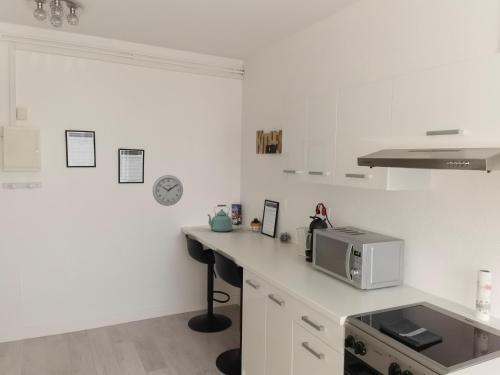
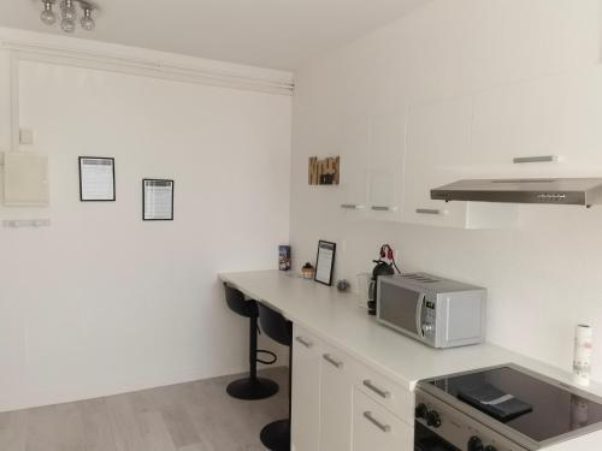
- kettle [207,204,234,233]
- wall clock [152,174,184,207]
